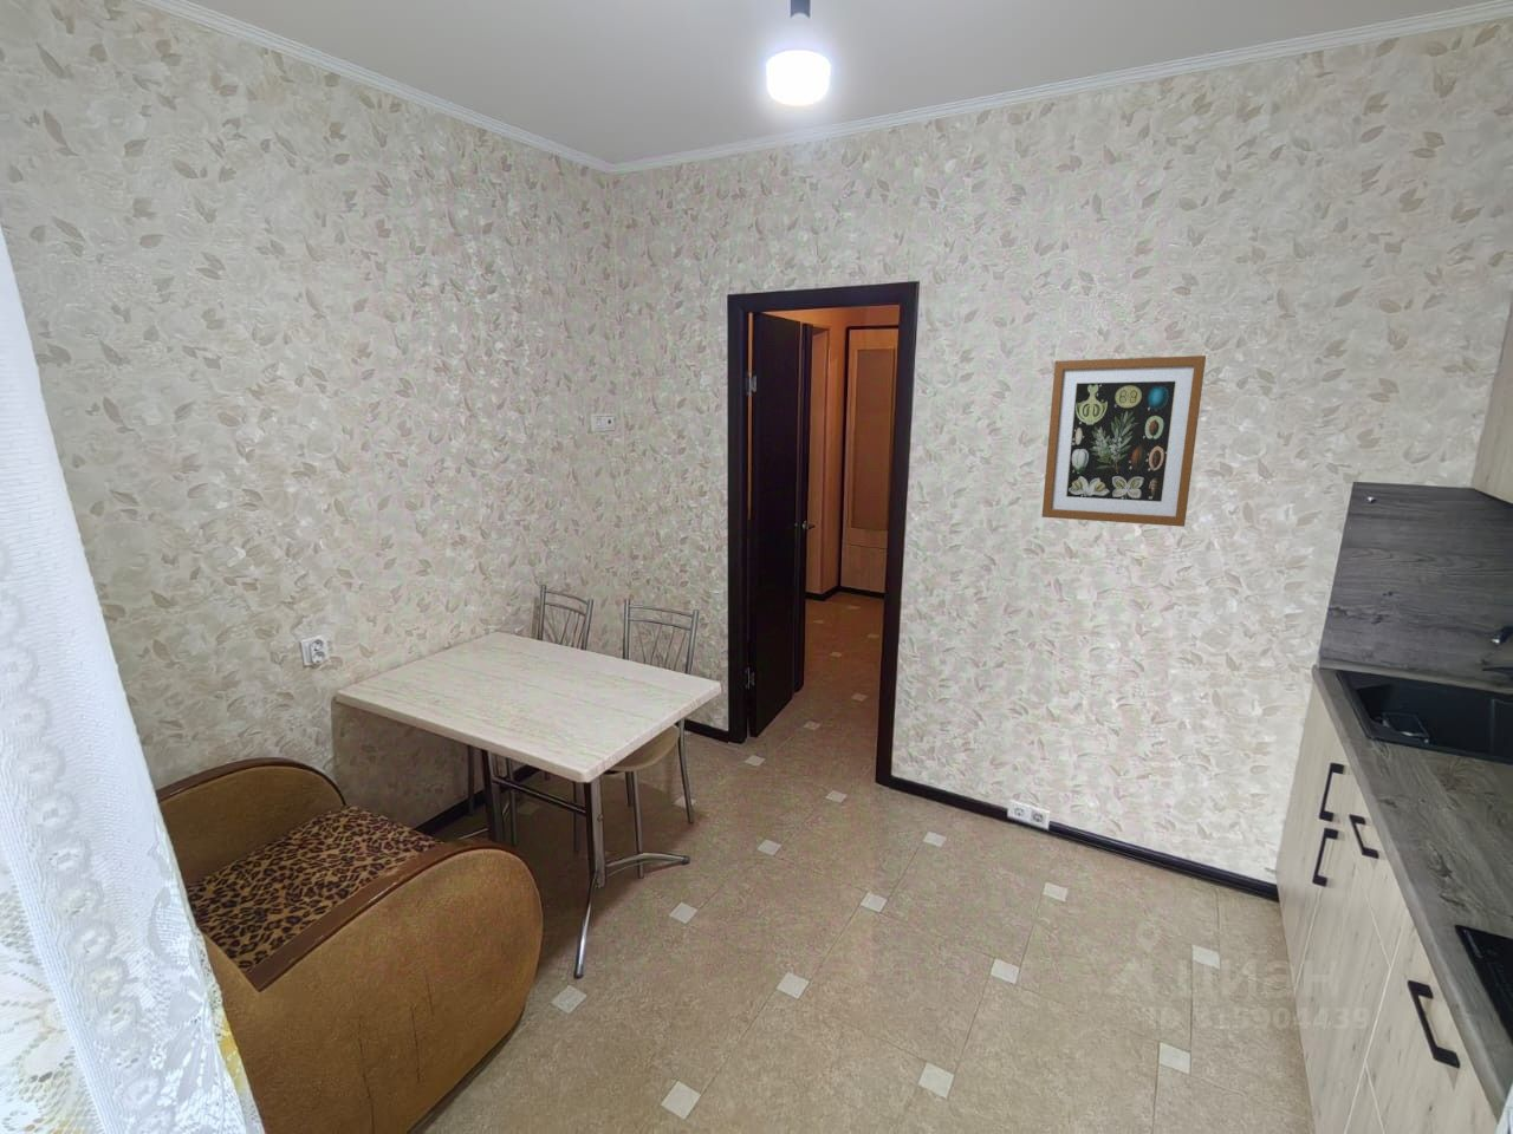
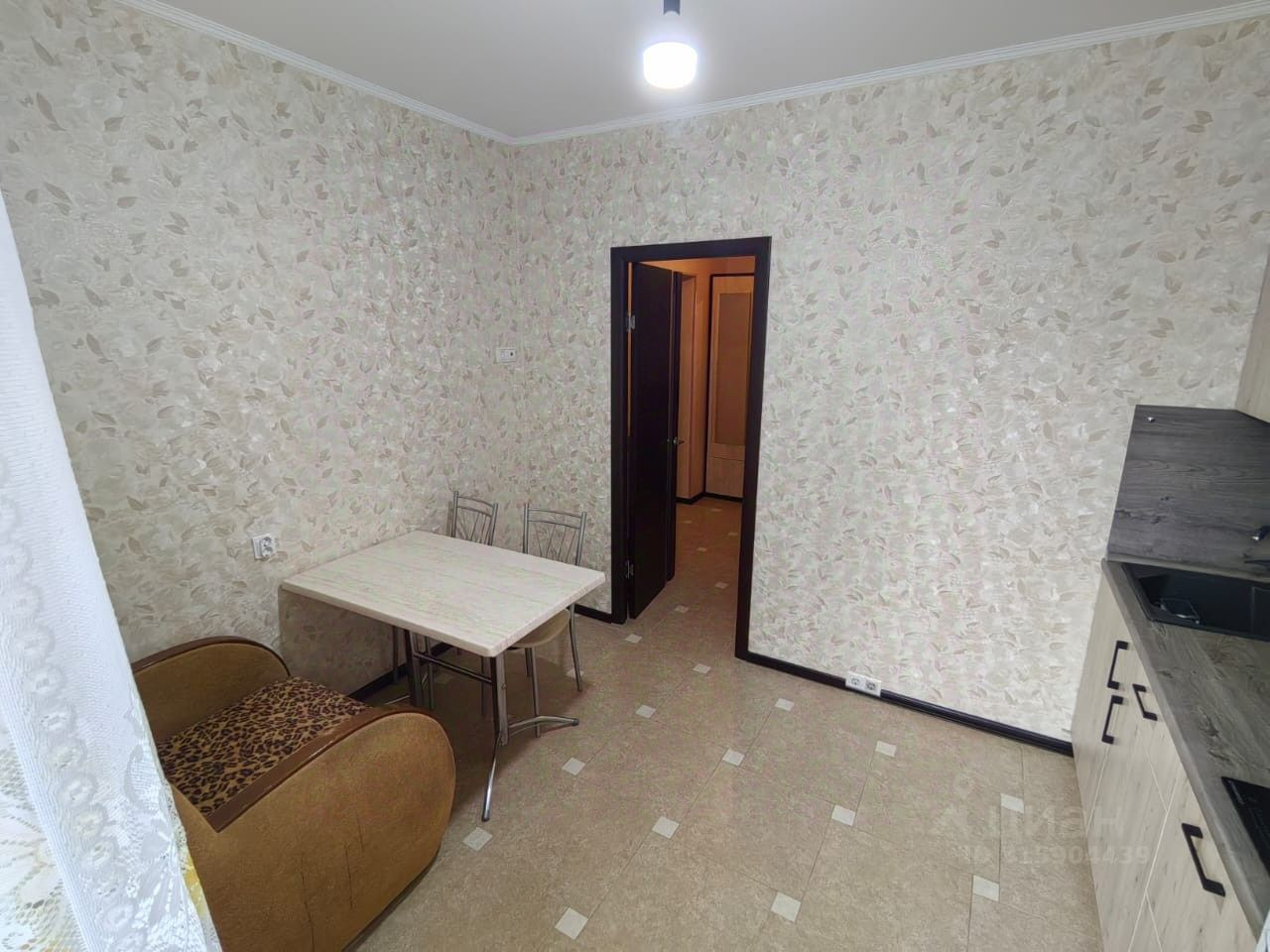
- wall art [1041,354,1207,528]
